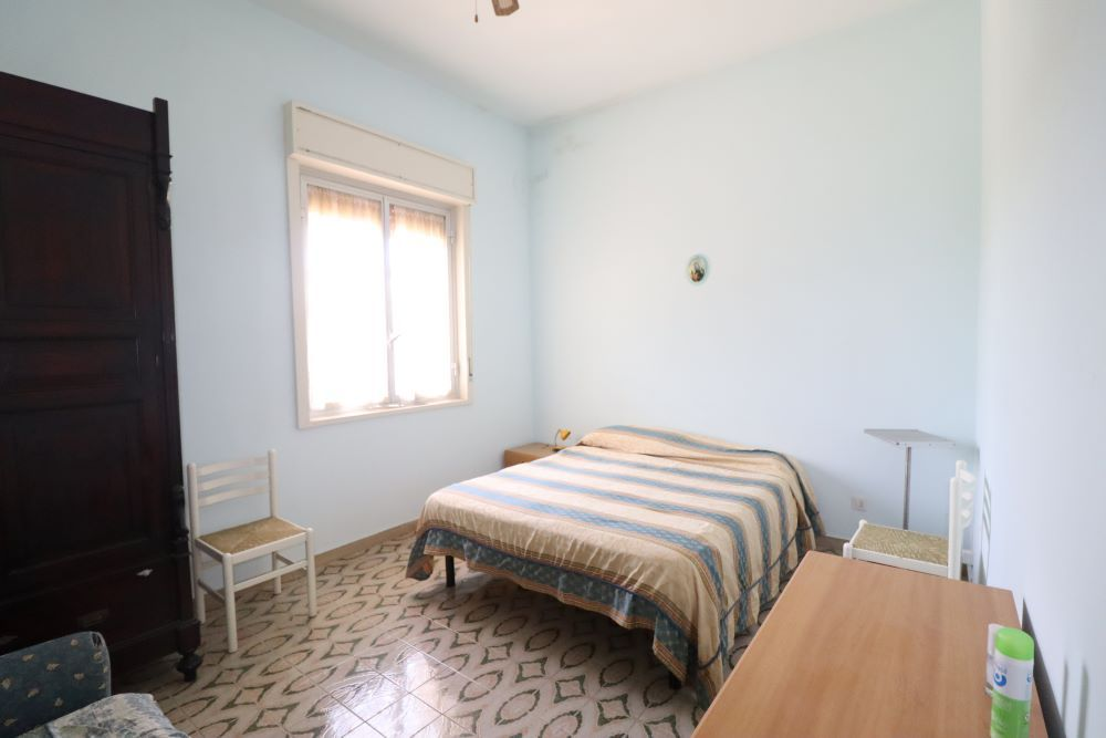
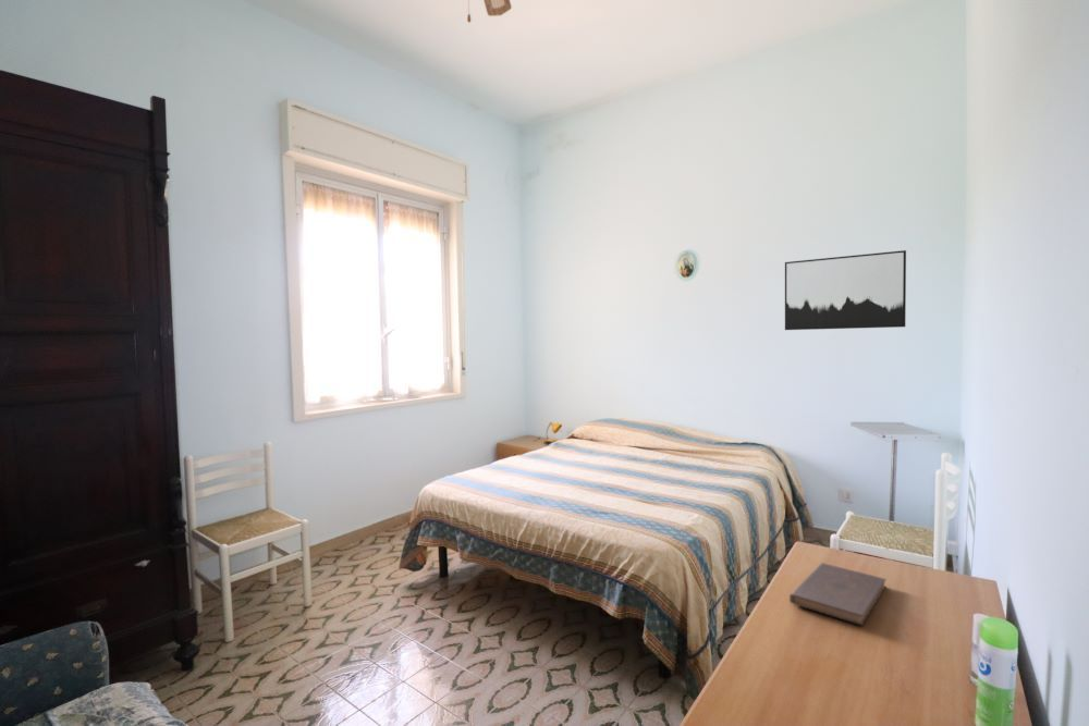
+ wall art [784,249,907,331]
+ book [788,562,886,626]
